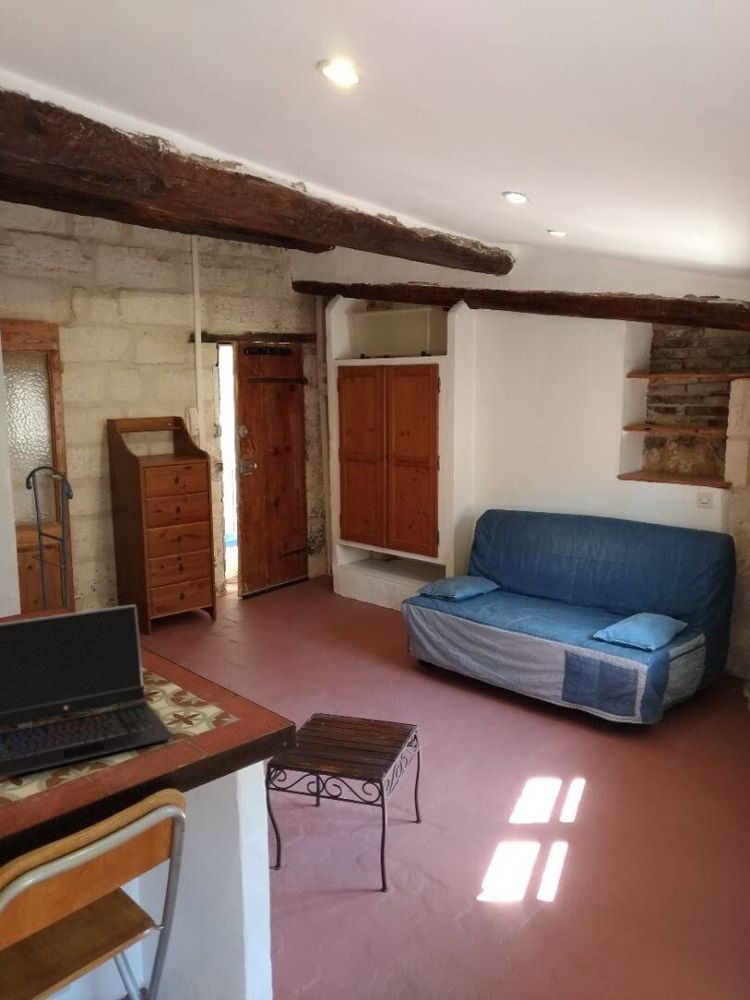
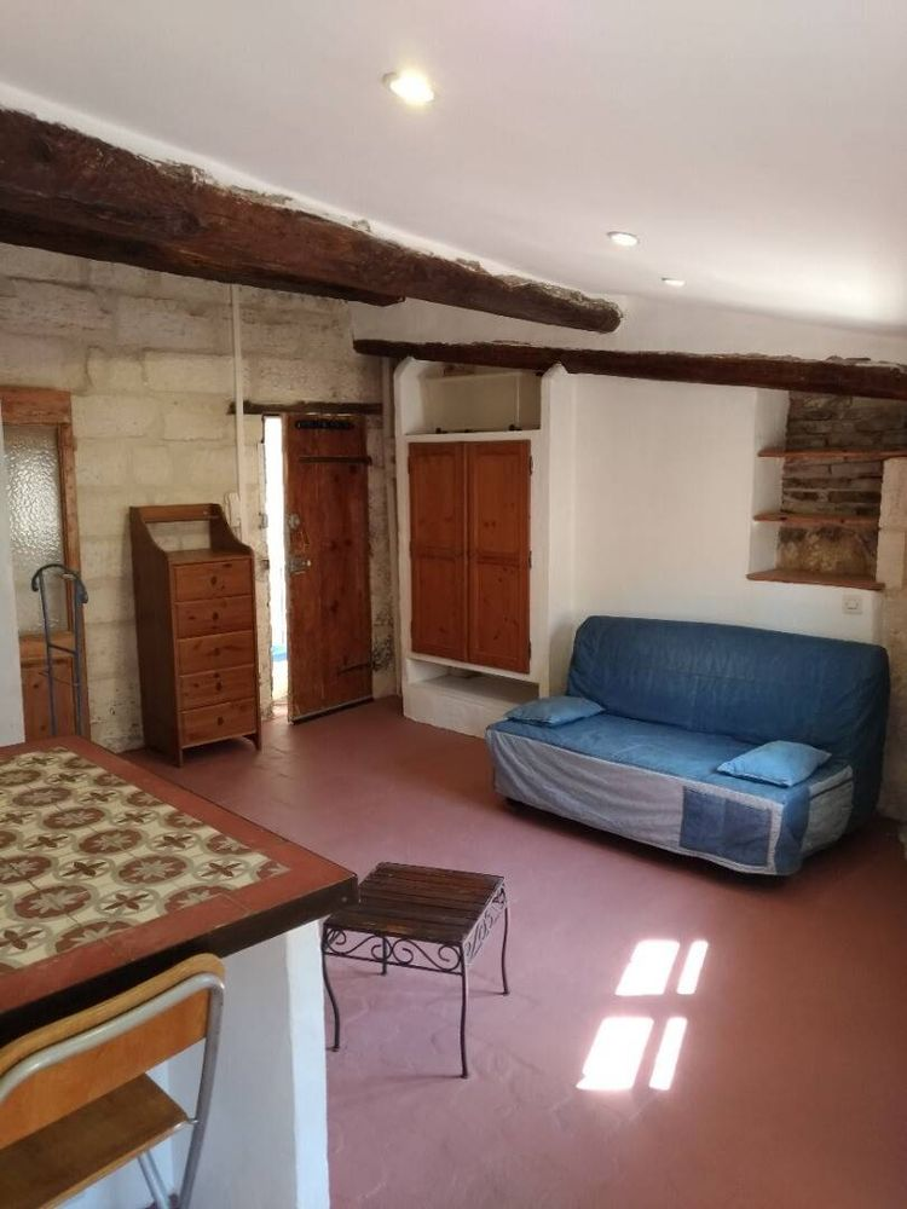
- laptop computer [0,604,174,779]
